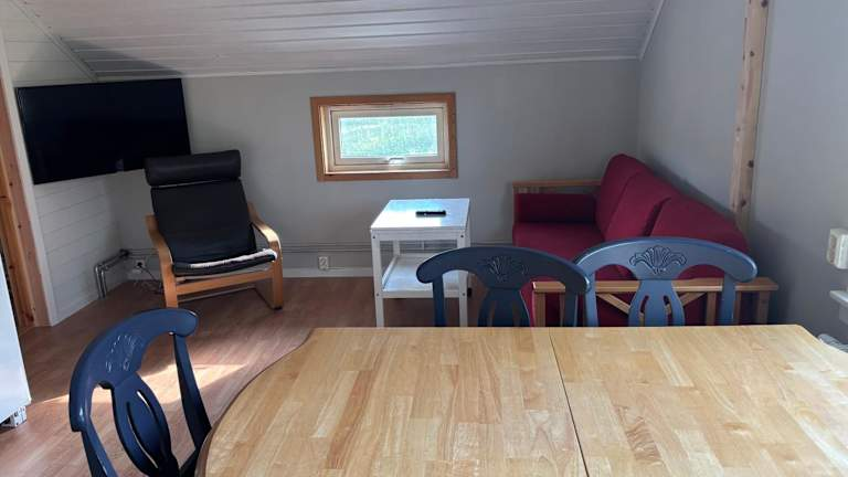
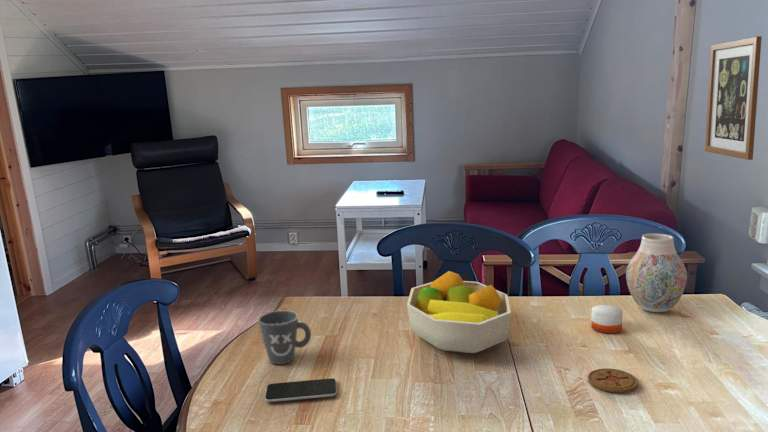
+ smartphone [264,377,338,403]
+ candle [590,303,623,334]
+ wall art [704,35,763,161]
+ vase [625,233,688,313]
+ fruit bowl [406,270,512,354]
+ coaster [587,367,639,394]
+ mug [257,310,312,365]
